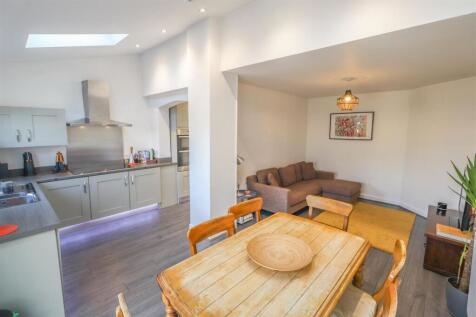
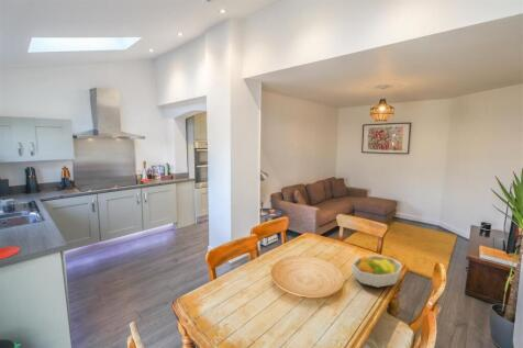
+ fruit bowl [350,255,403,289]
